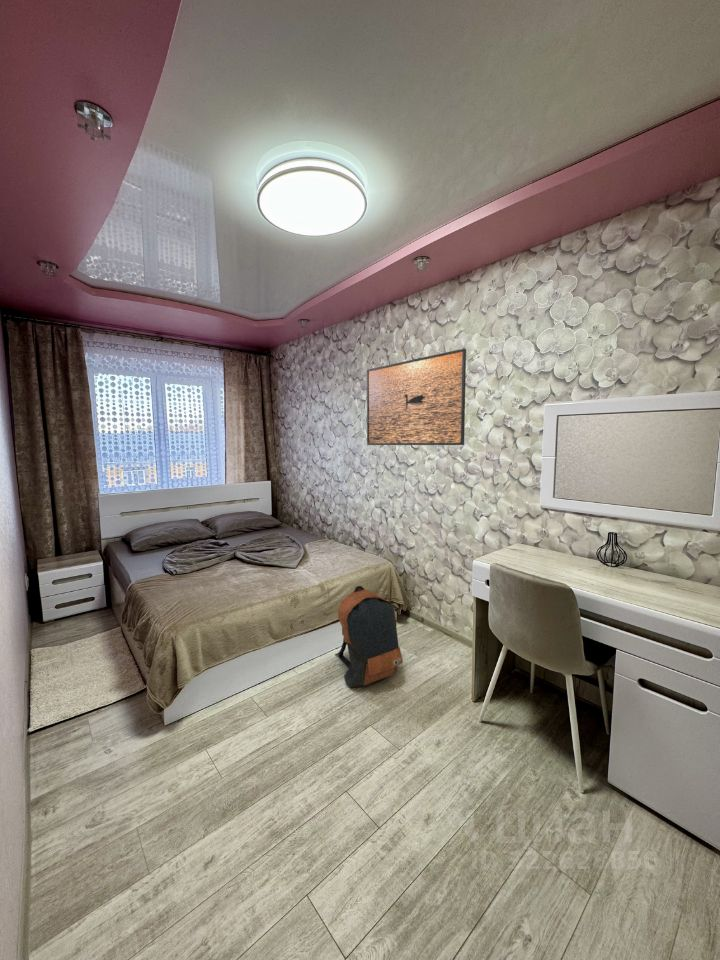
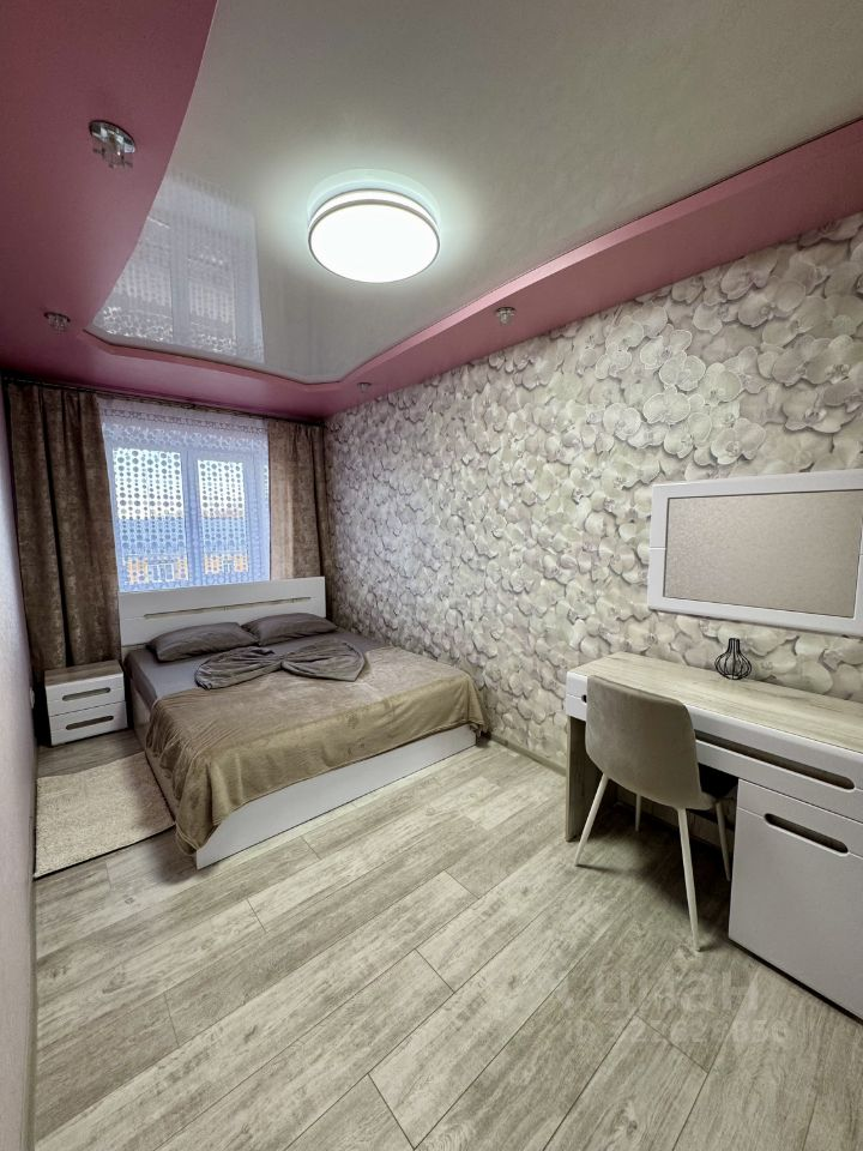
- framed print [366,348,467,446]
- backpack [334,585,404,688]
